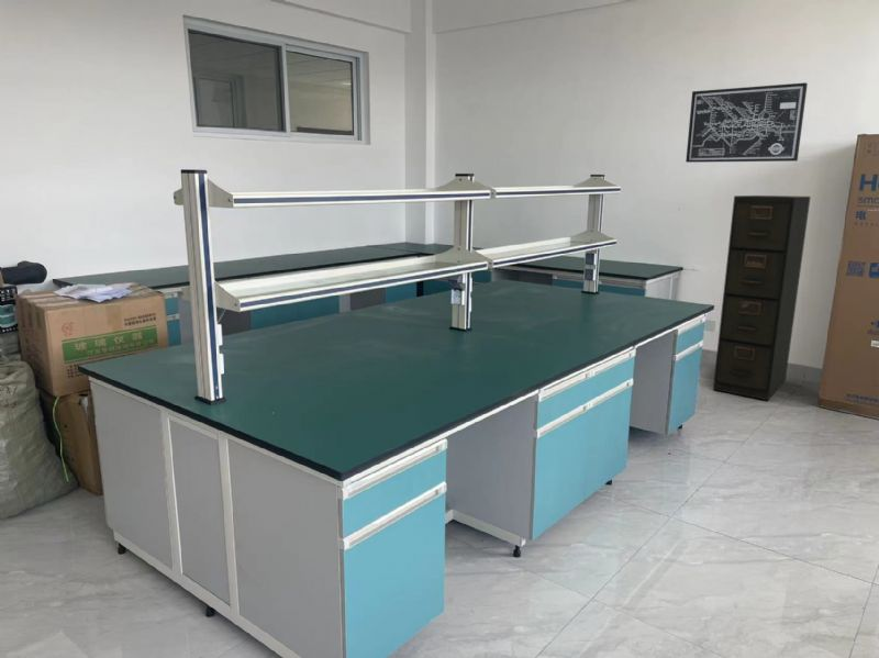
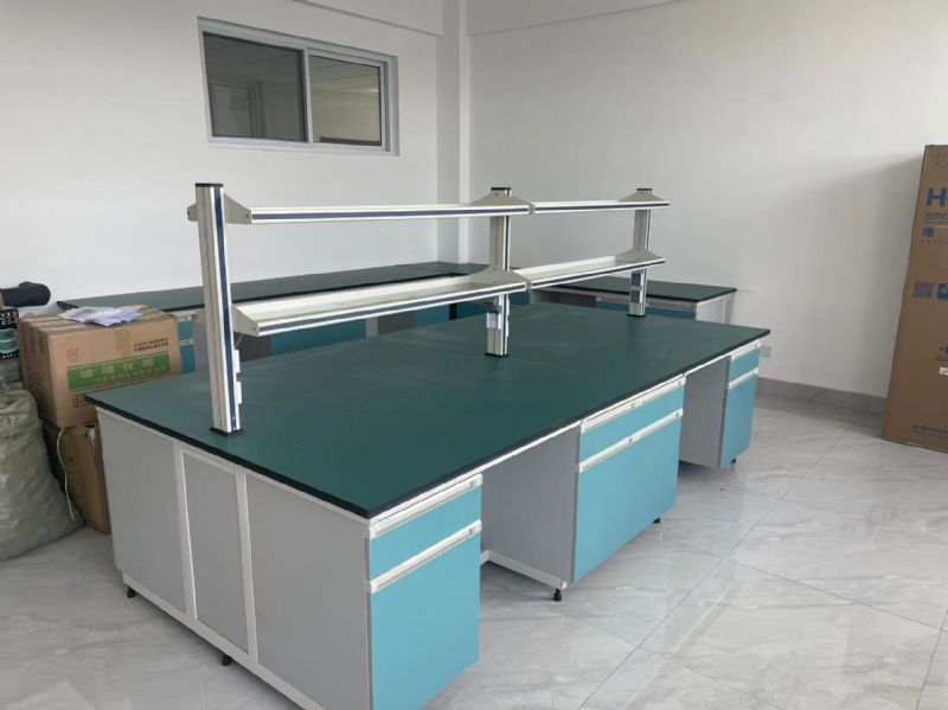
- wall art [685,81,809,164]
- filing cabinet [712,194,812,401]
